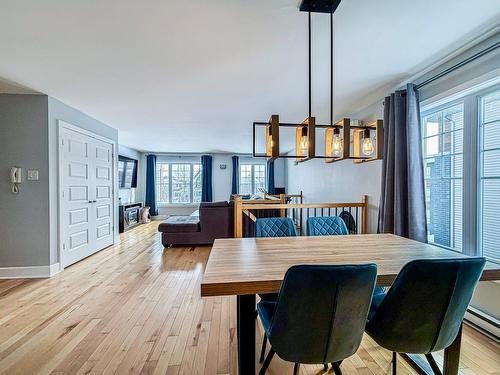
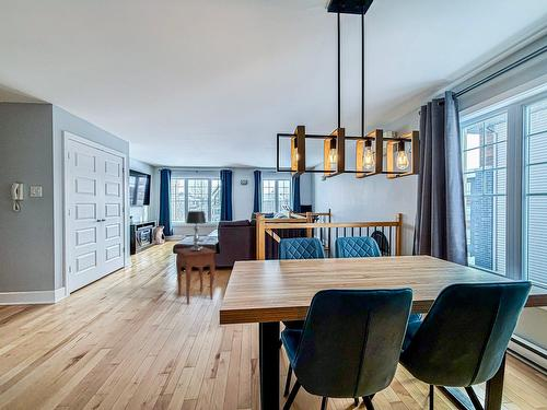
+ table lamp [185,210,207,251]
+ side table [174,246,217,305]
